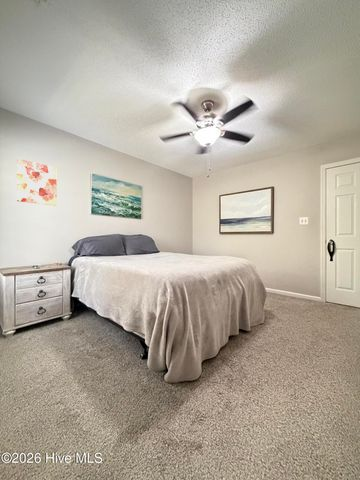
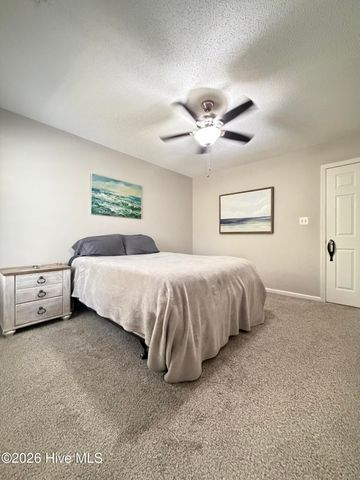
- wall art [16,158,58,206]
